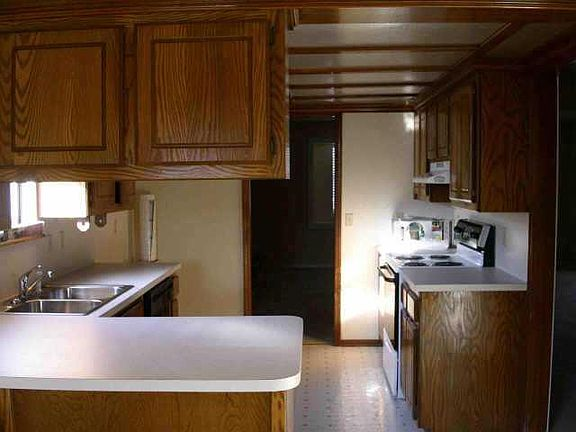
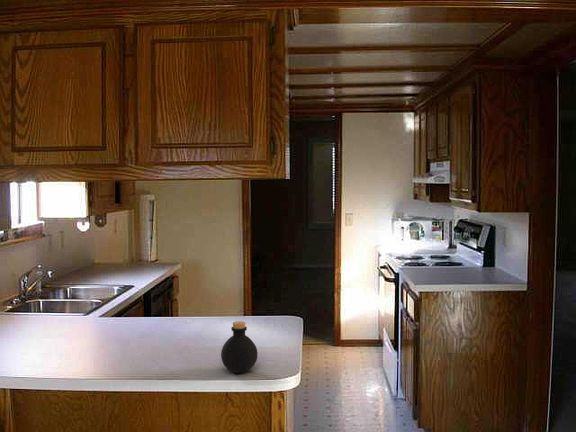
+ bottle [220,320,259,374]
